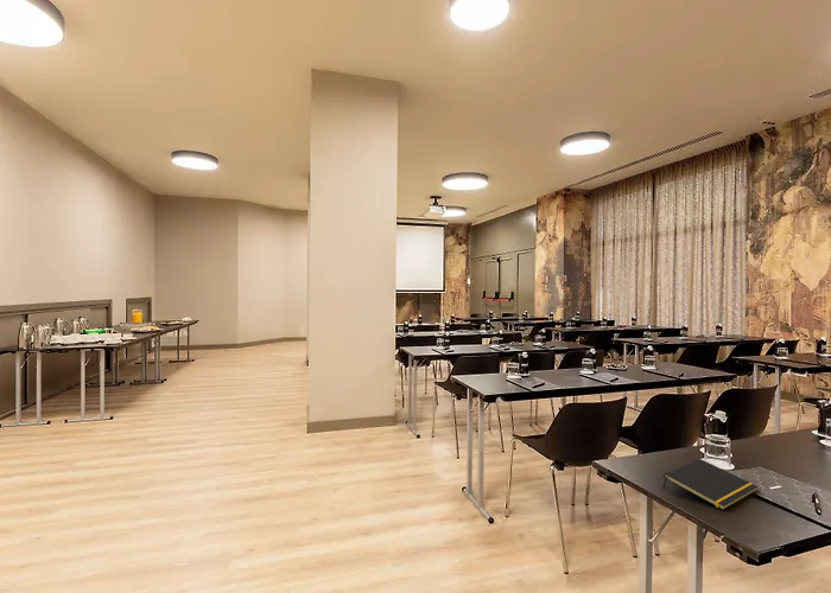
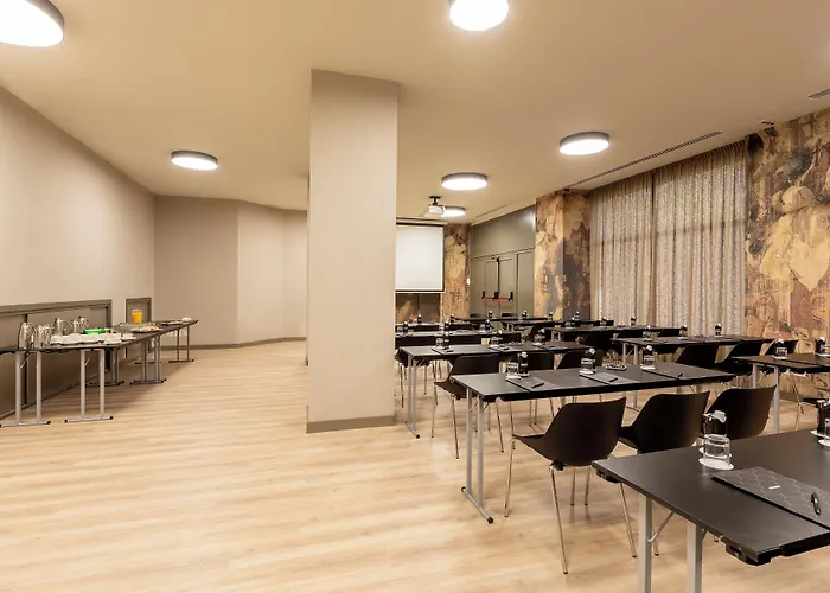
- notepad [662,458,760,511]
